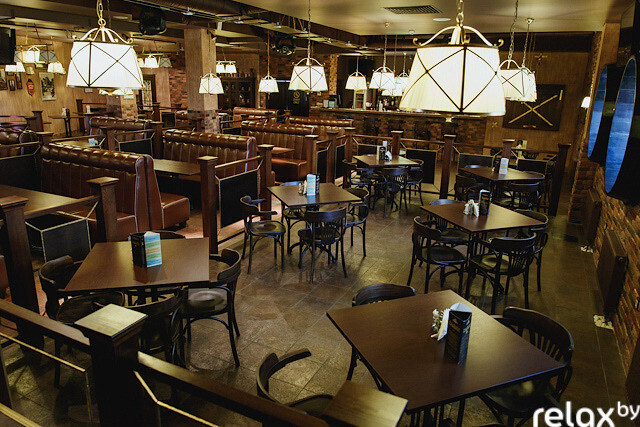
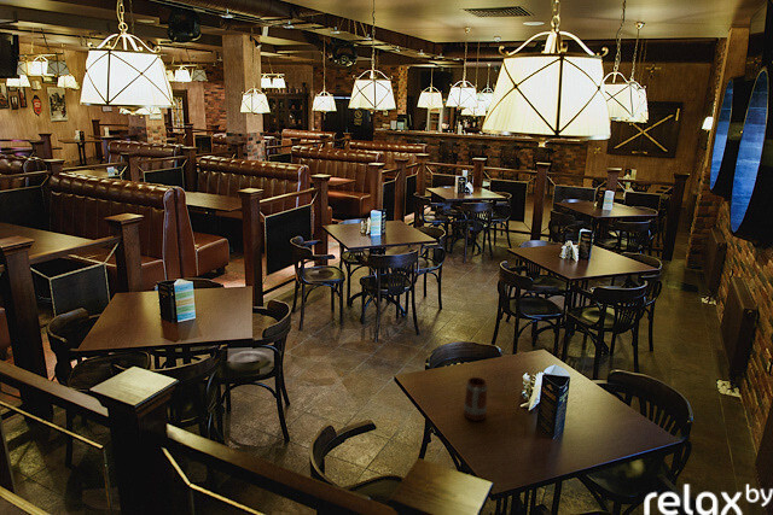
+ beer mug [463,376,488,422]
